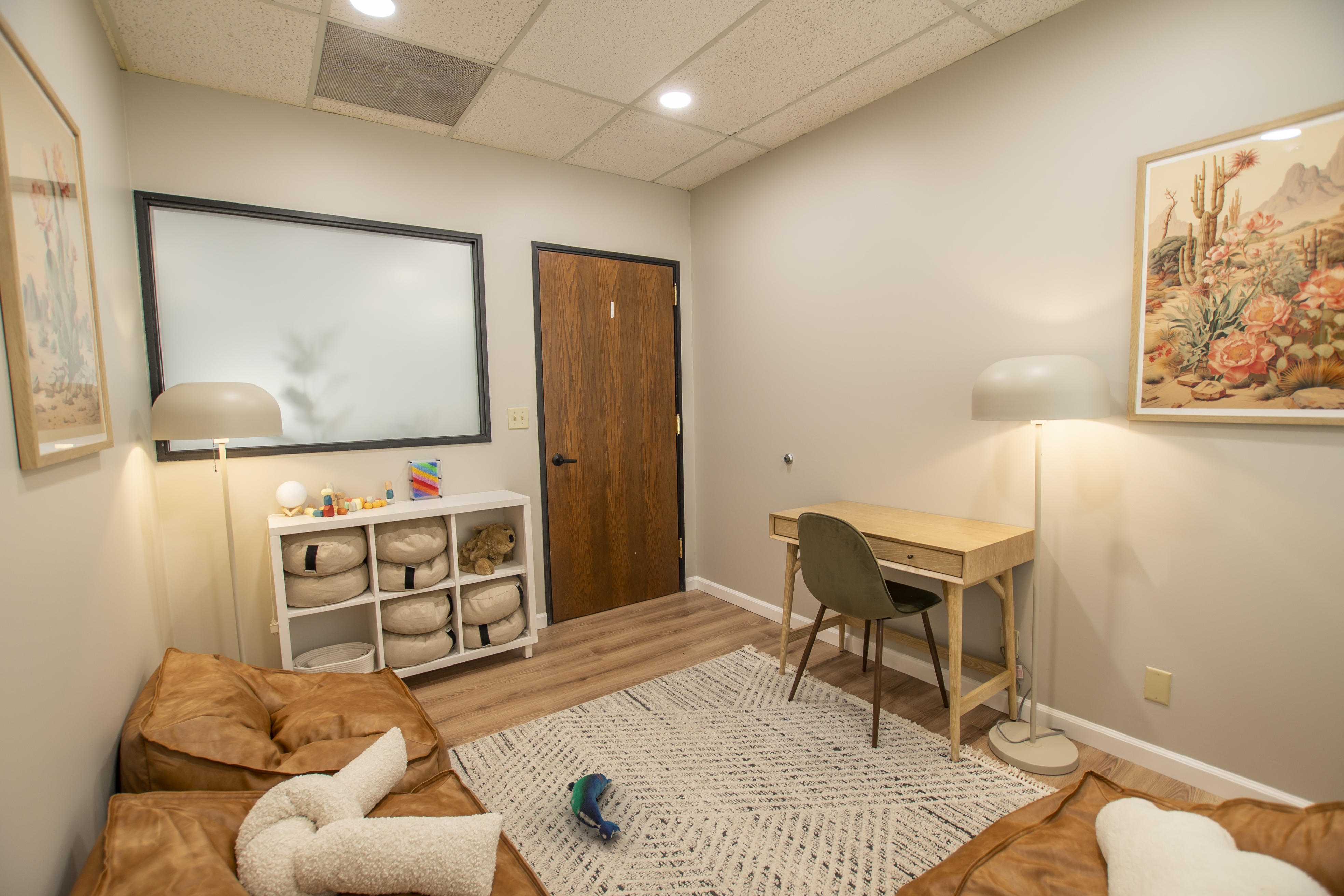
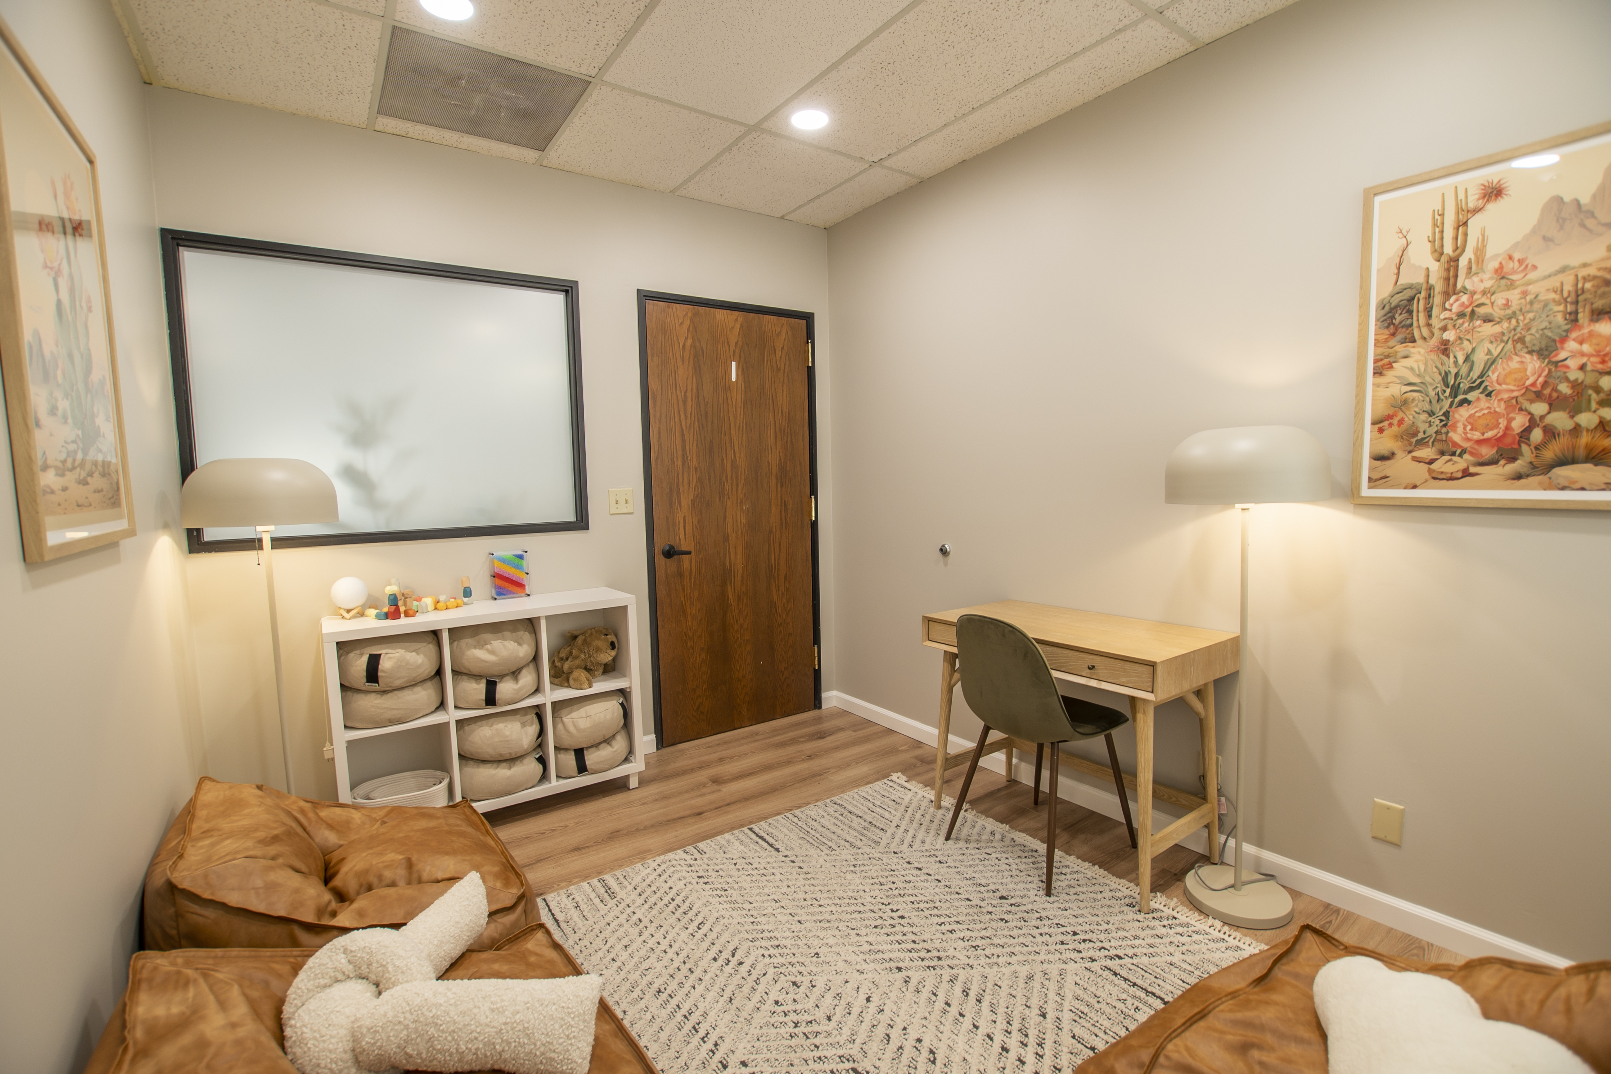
- plush toy [566,773,621,841]
